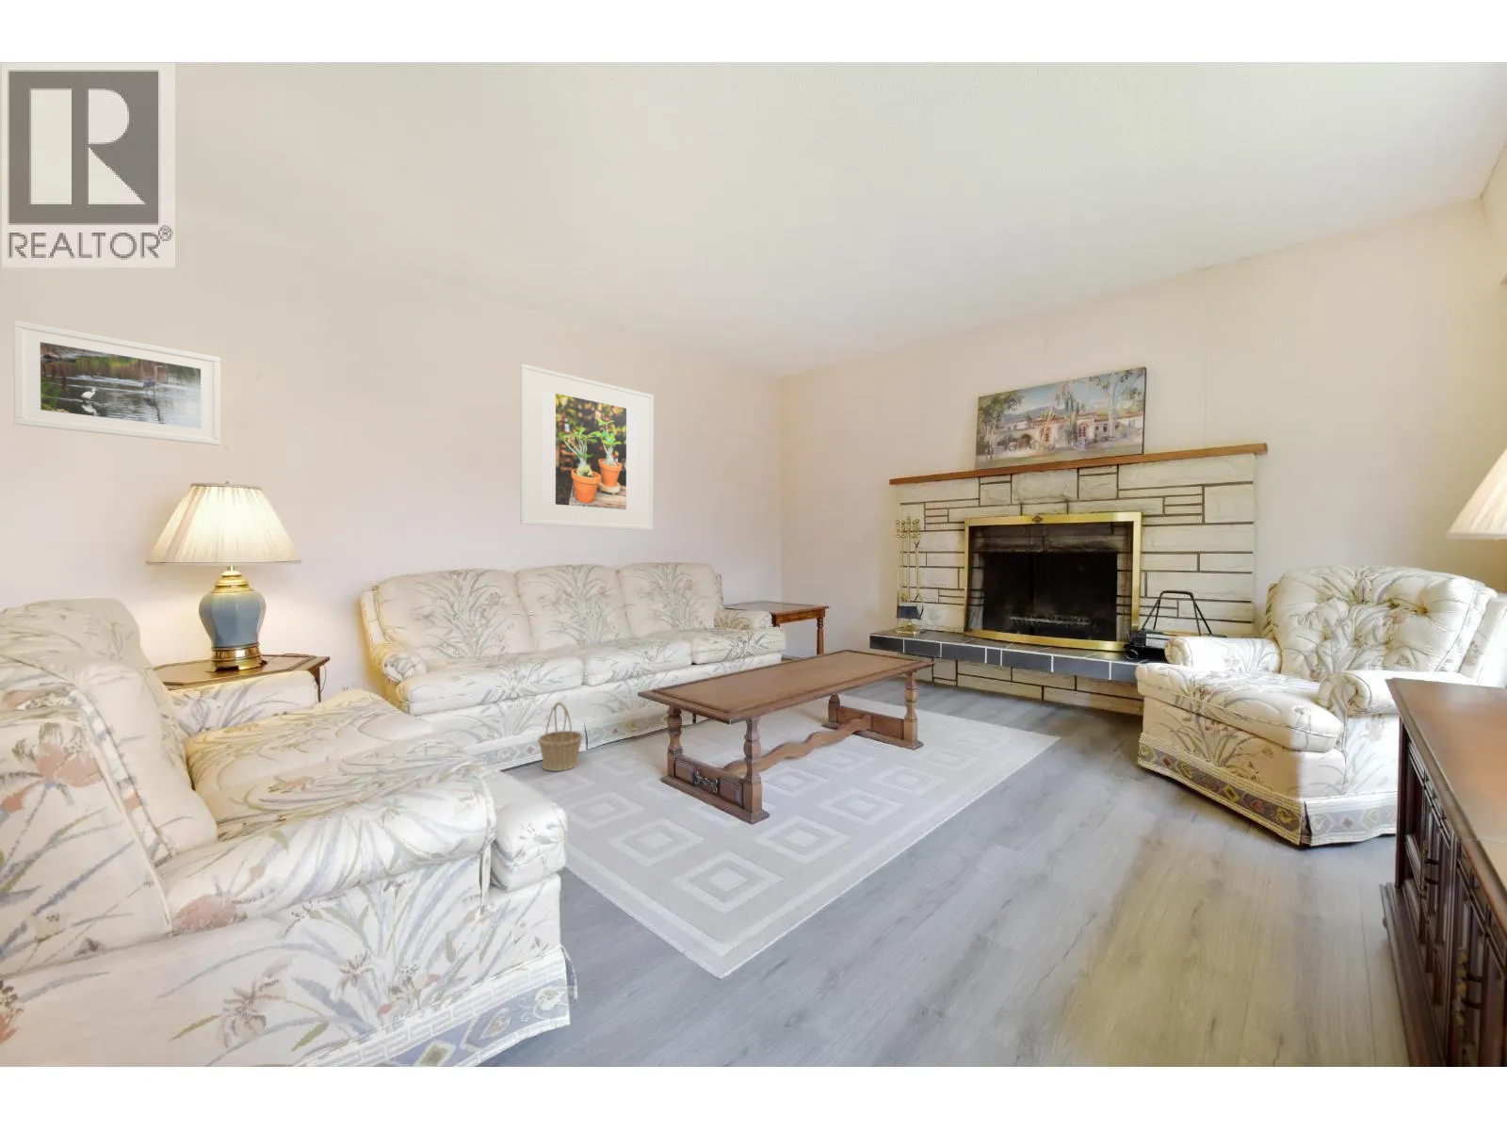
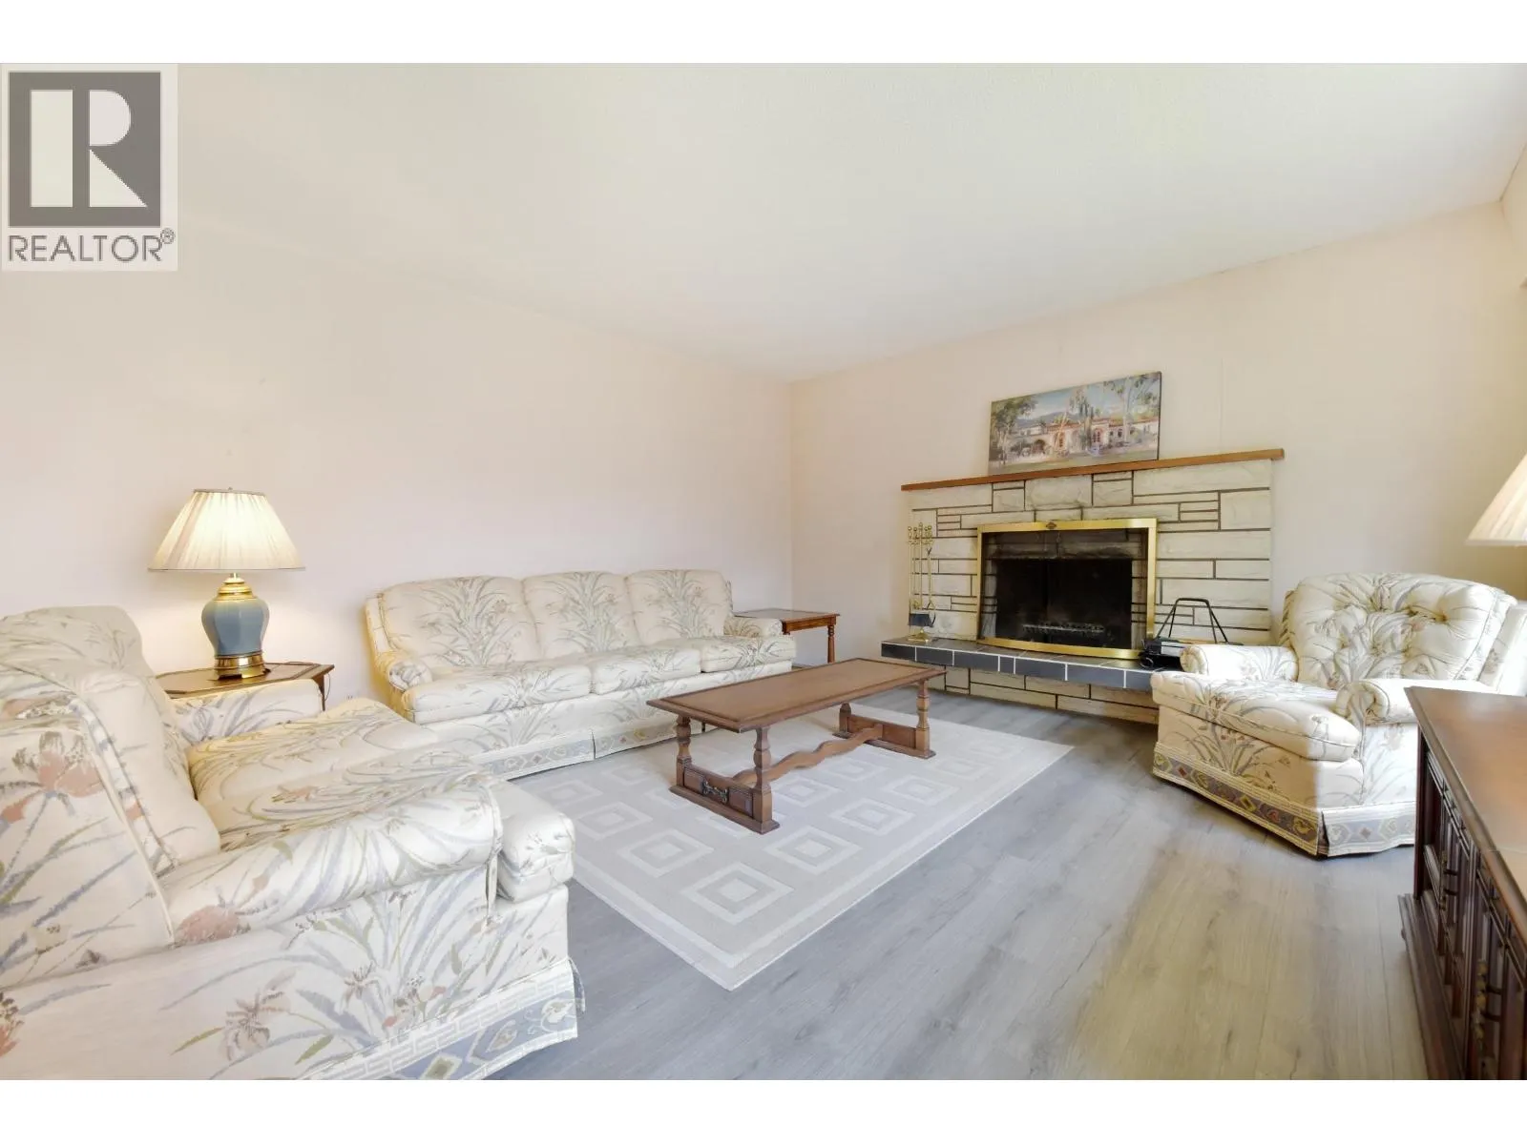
- basket [536,700,584,773]
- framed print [519,363,654,531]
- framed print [12,319,222,446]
